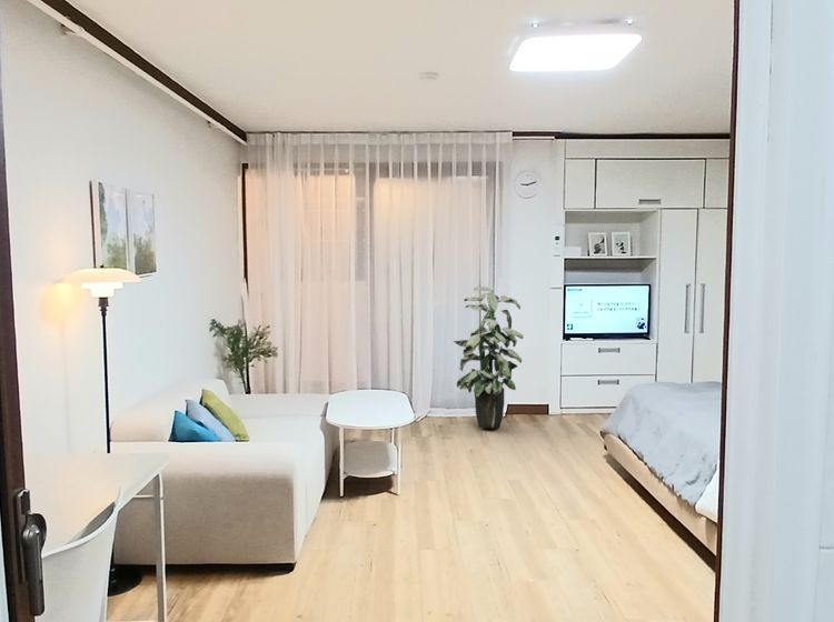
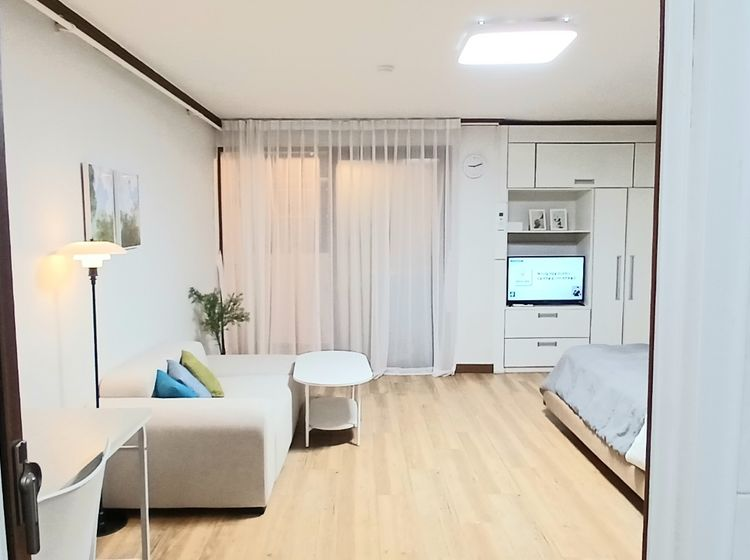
- indoor plant [453,285,524,429]
